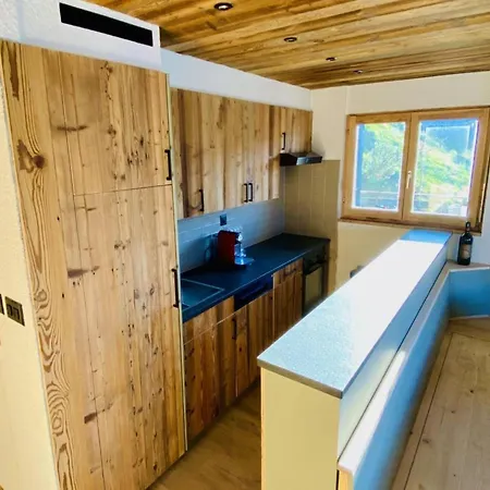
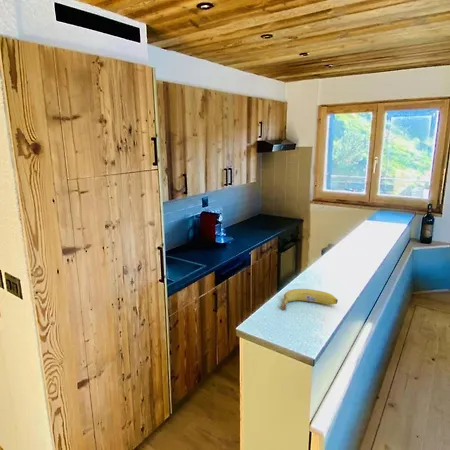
+ fruit [280,288,339,311]
